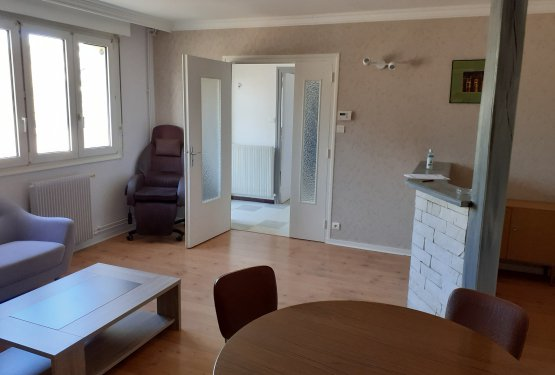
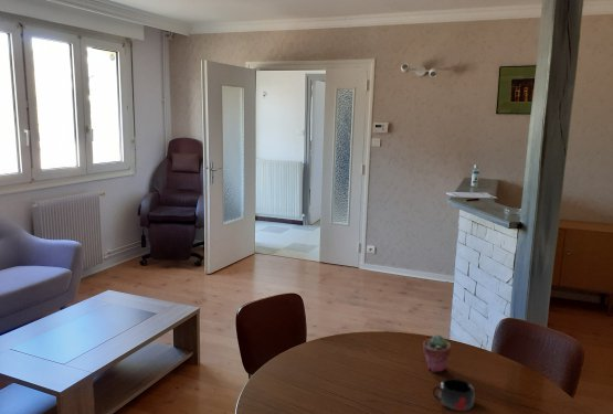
+ mug [432,376,476,412]
+ potted succulent [422,333,452,373]
